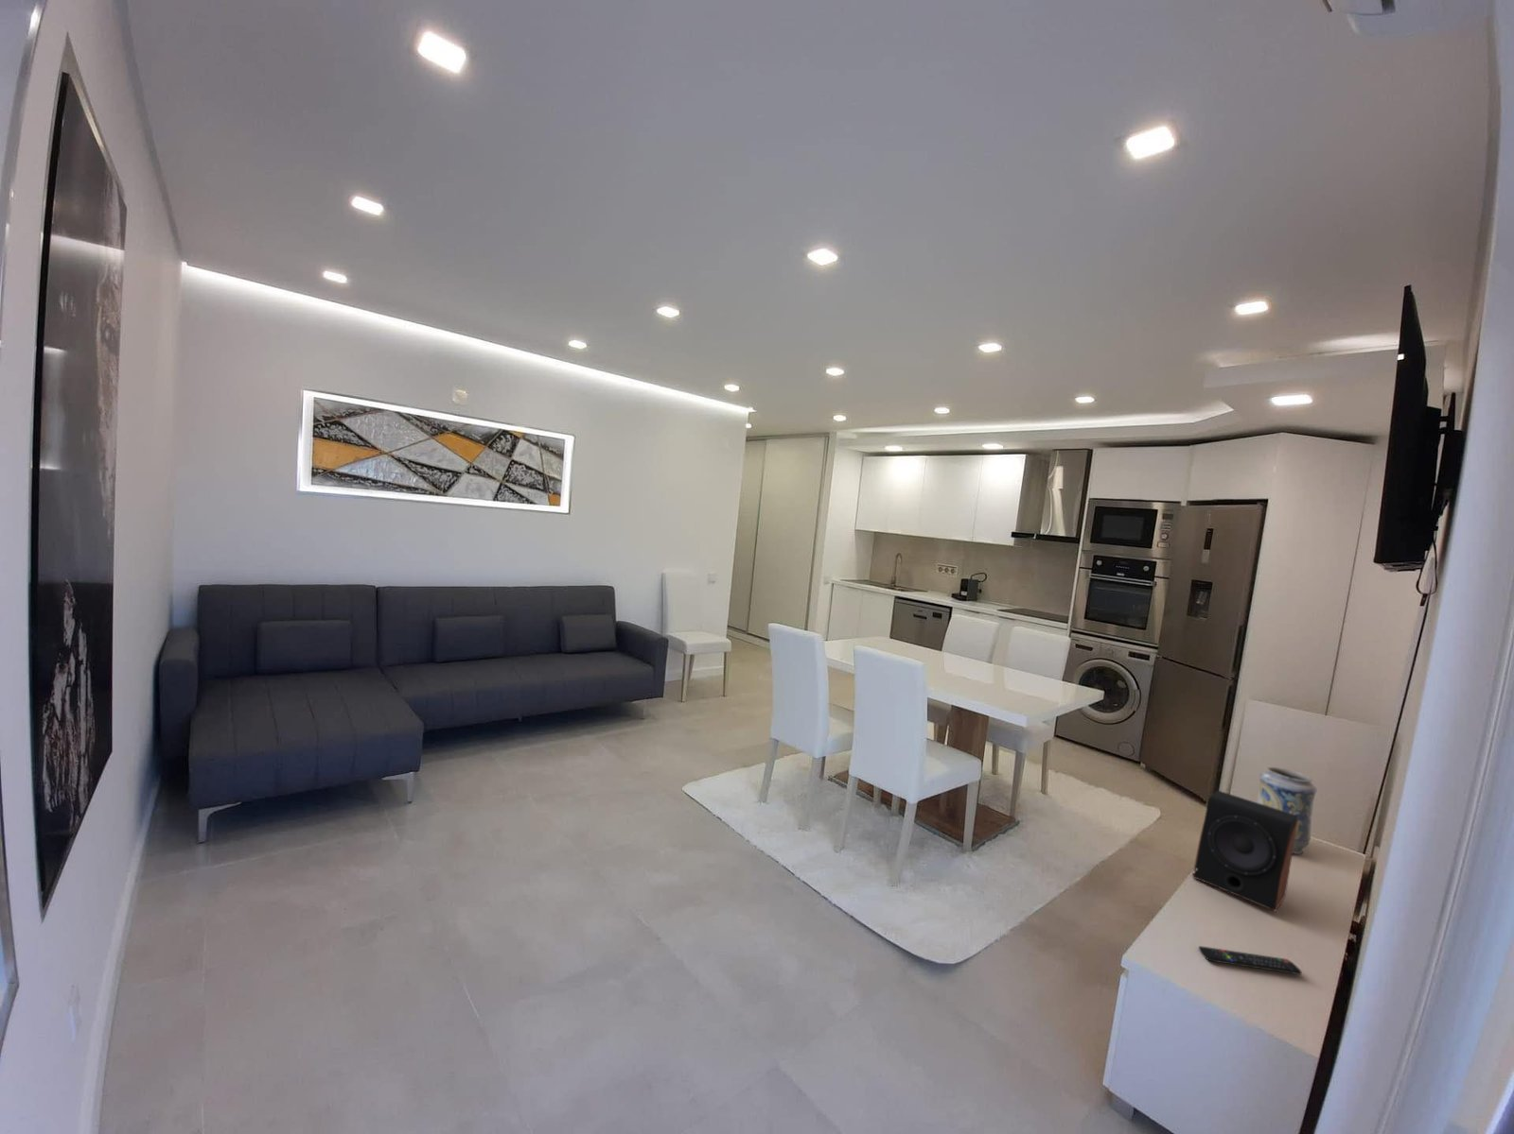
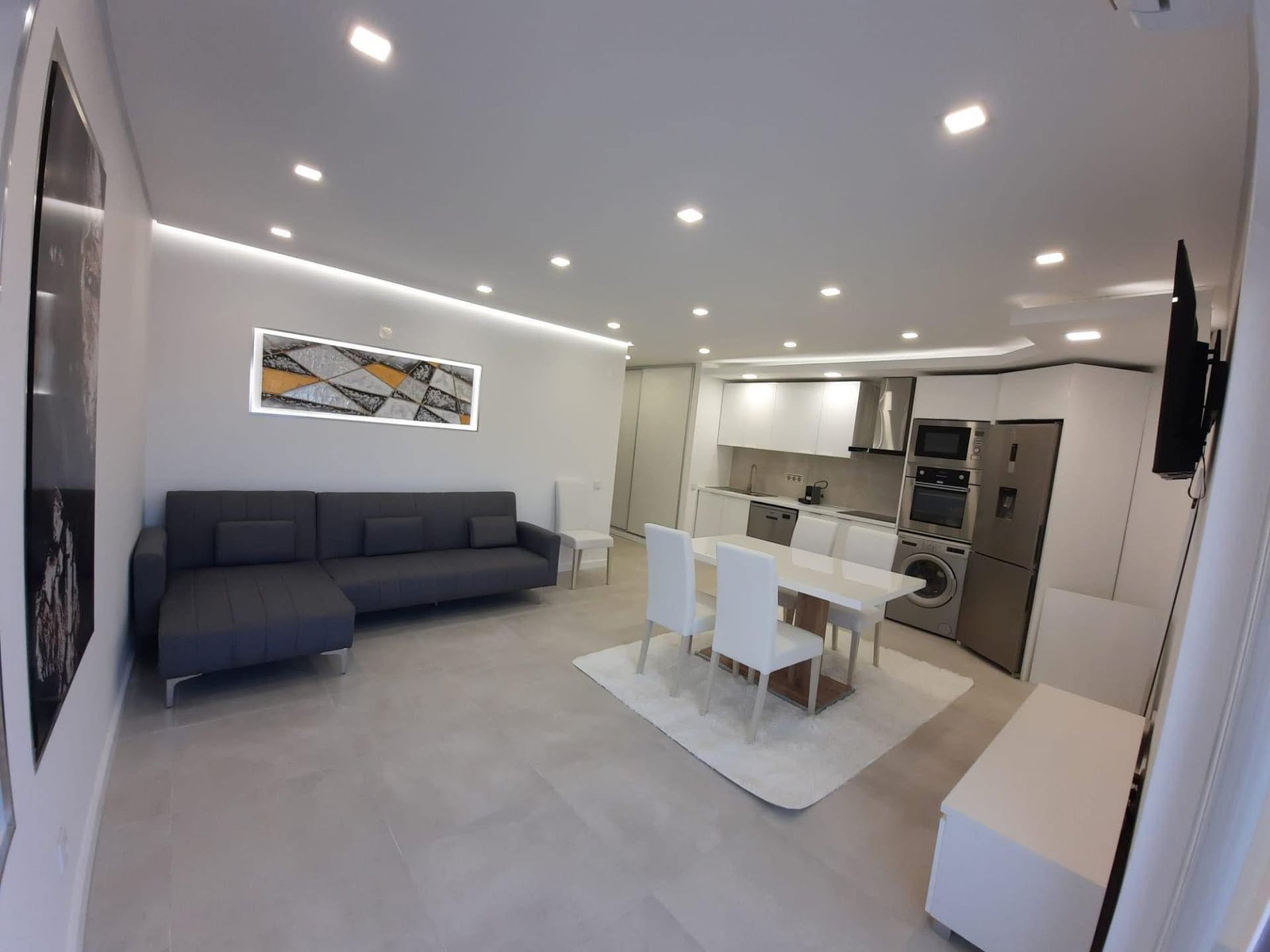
- remote control [1198,945,1303,977]
- speaker [1191,789,1297,912]
- decorative vase [1255,766,1318,855]
